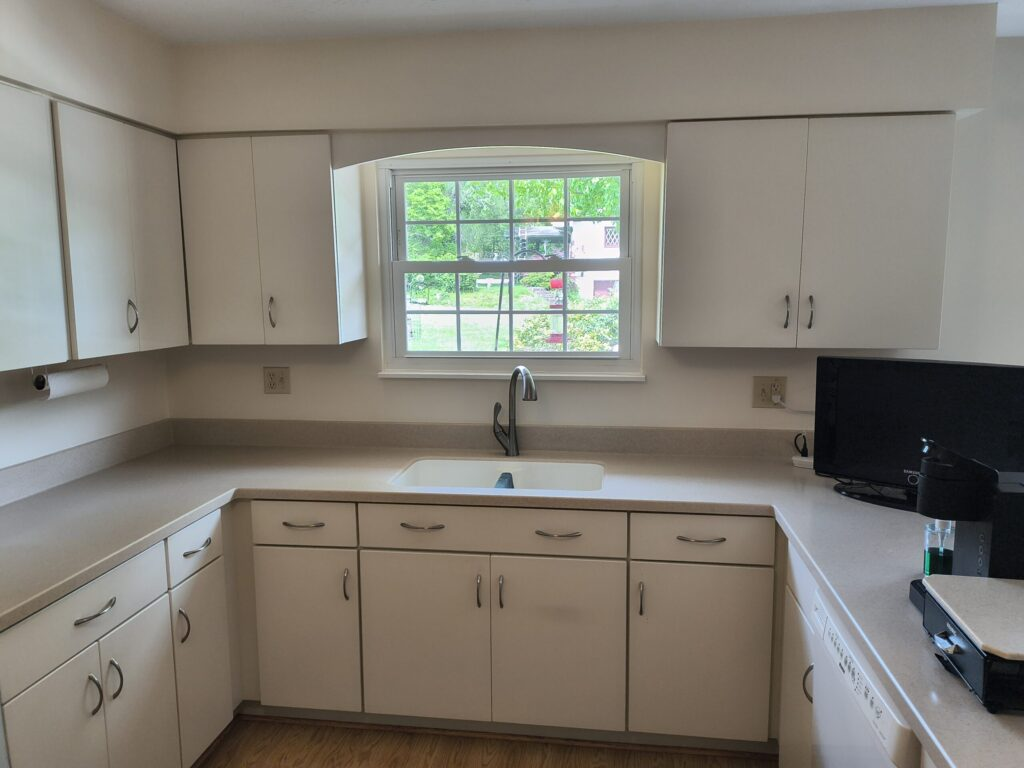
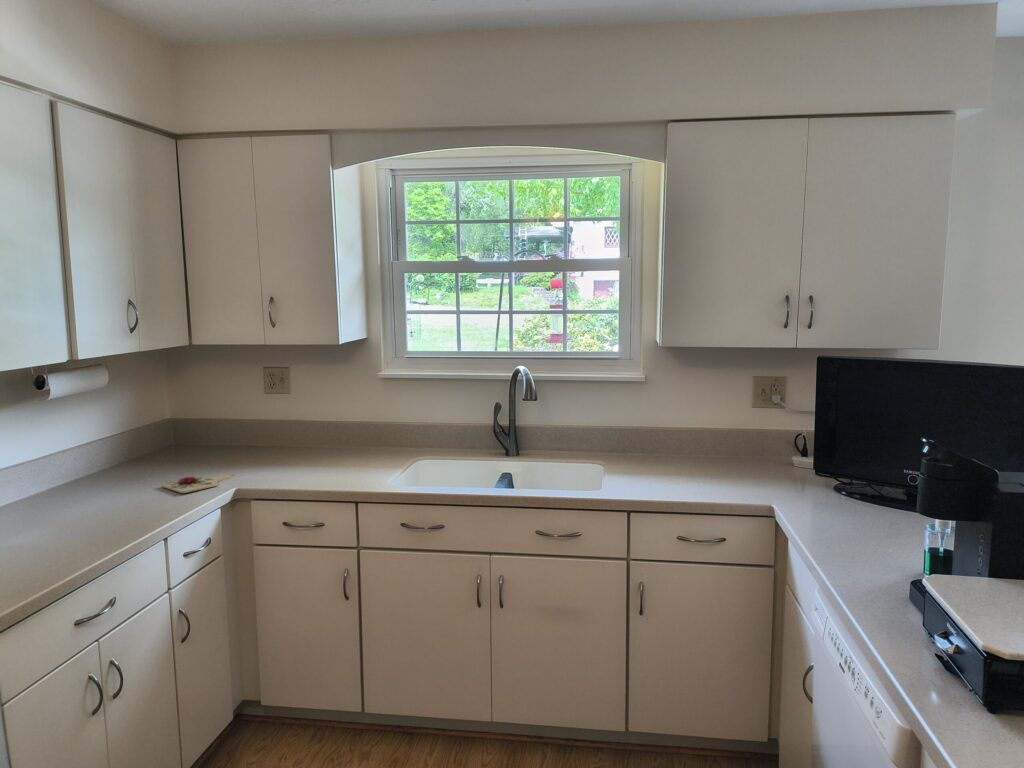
+ cutting board [161,474,235,494]
